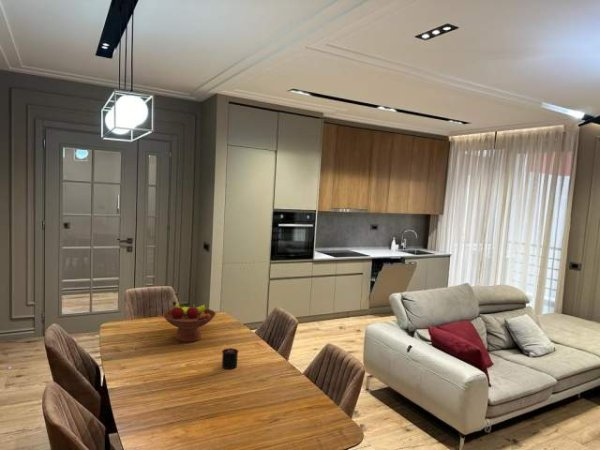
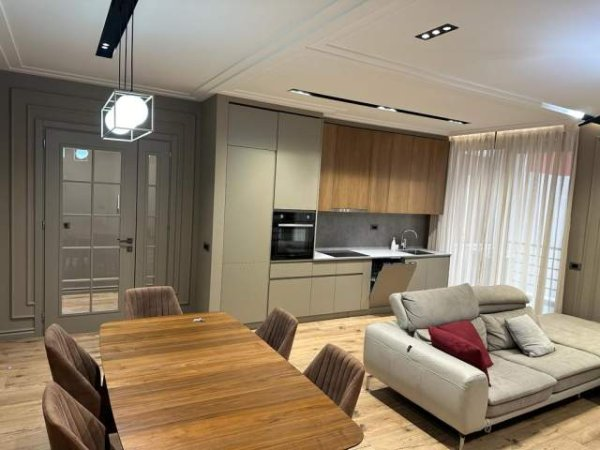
- fruit bowl [161,300,217,343]
- candle [221,347,239,370]
